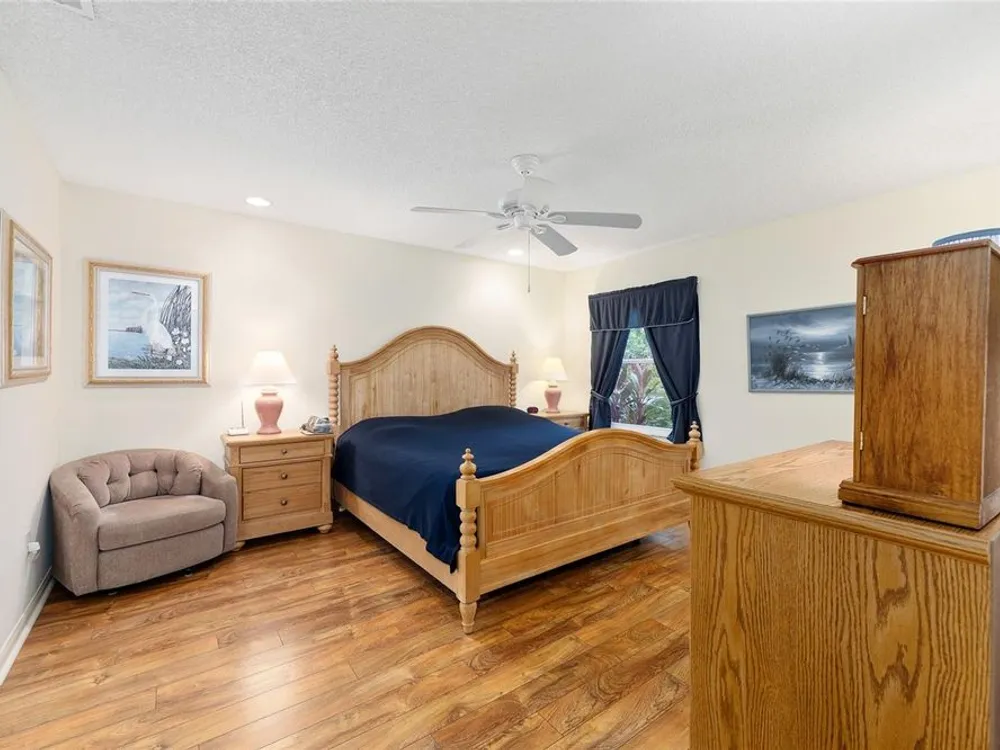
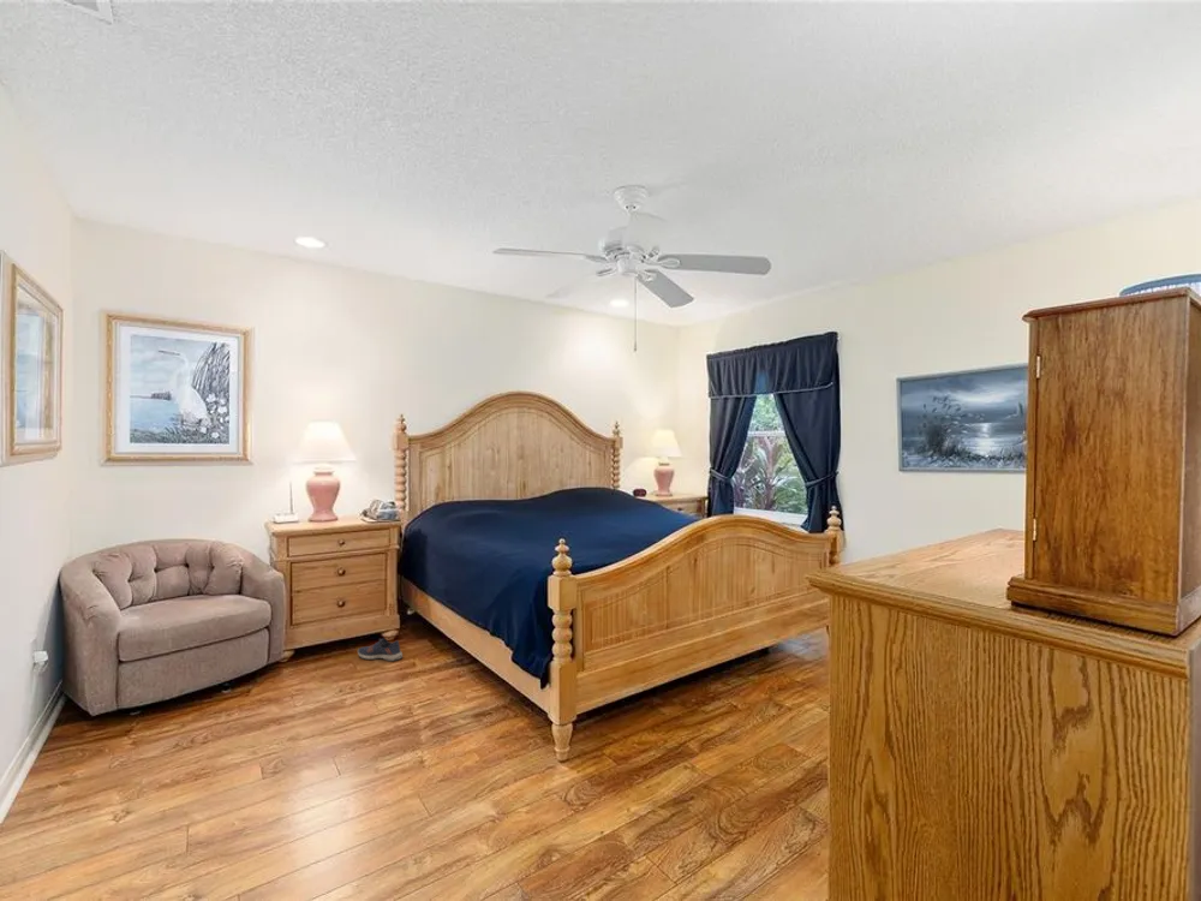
+ shoe [357,638,404,662]
